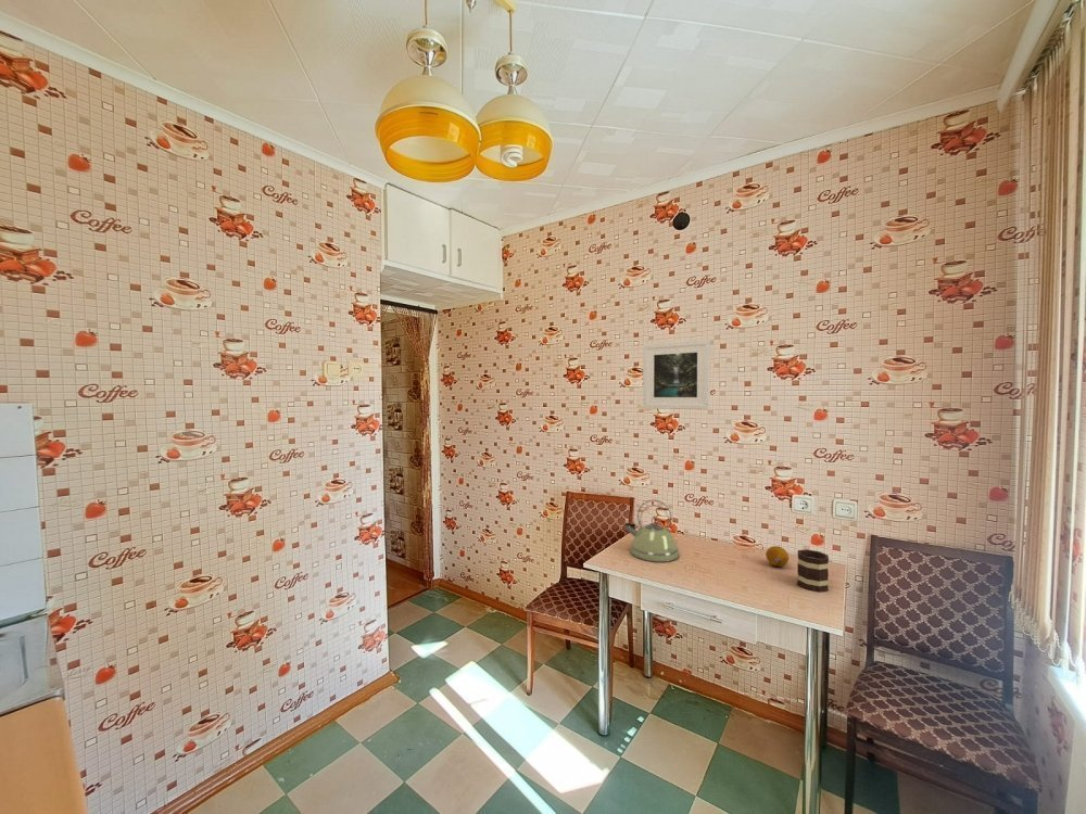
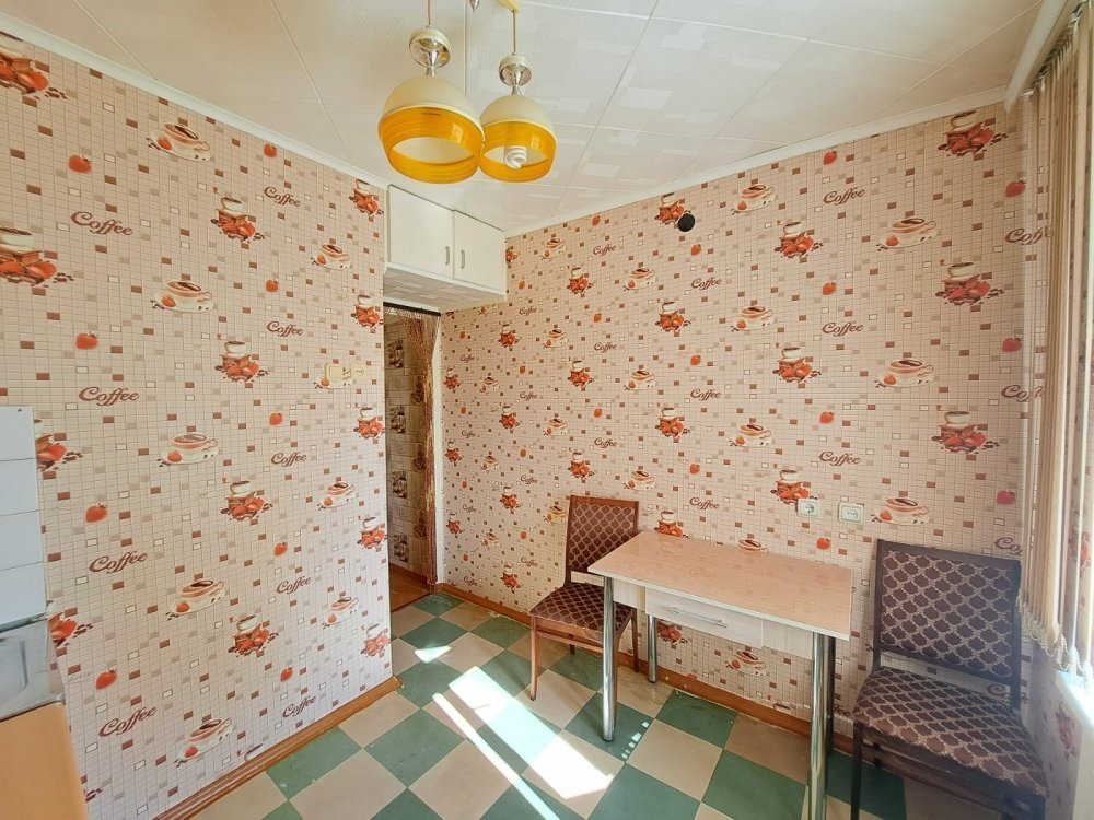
- mug [796,548,830,593]
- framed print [642,339,711,410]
- fruit [765,545,790,568]
- kettle [623,498,680,563]
